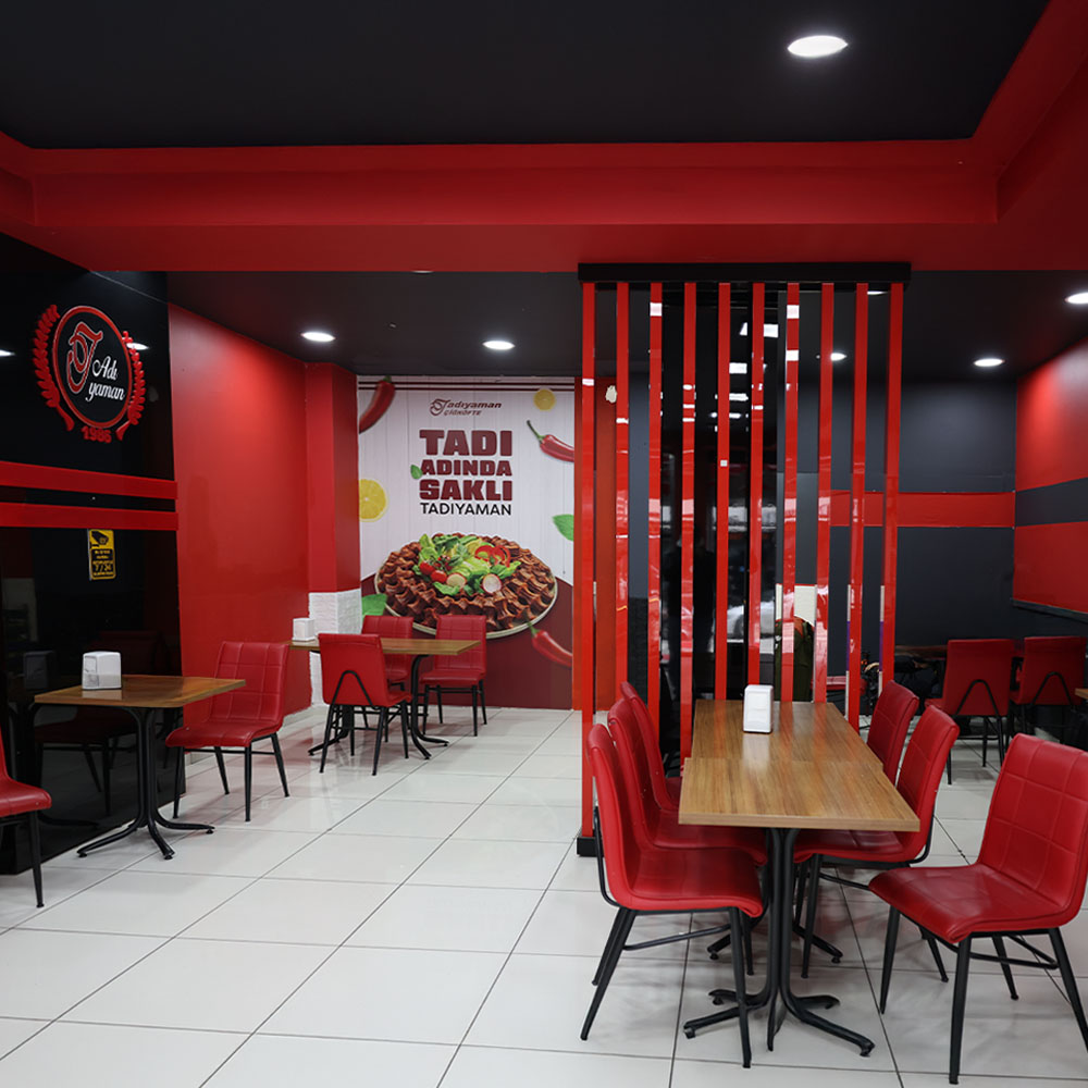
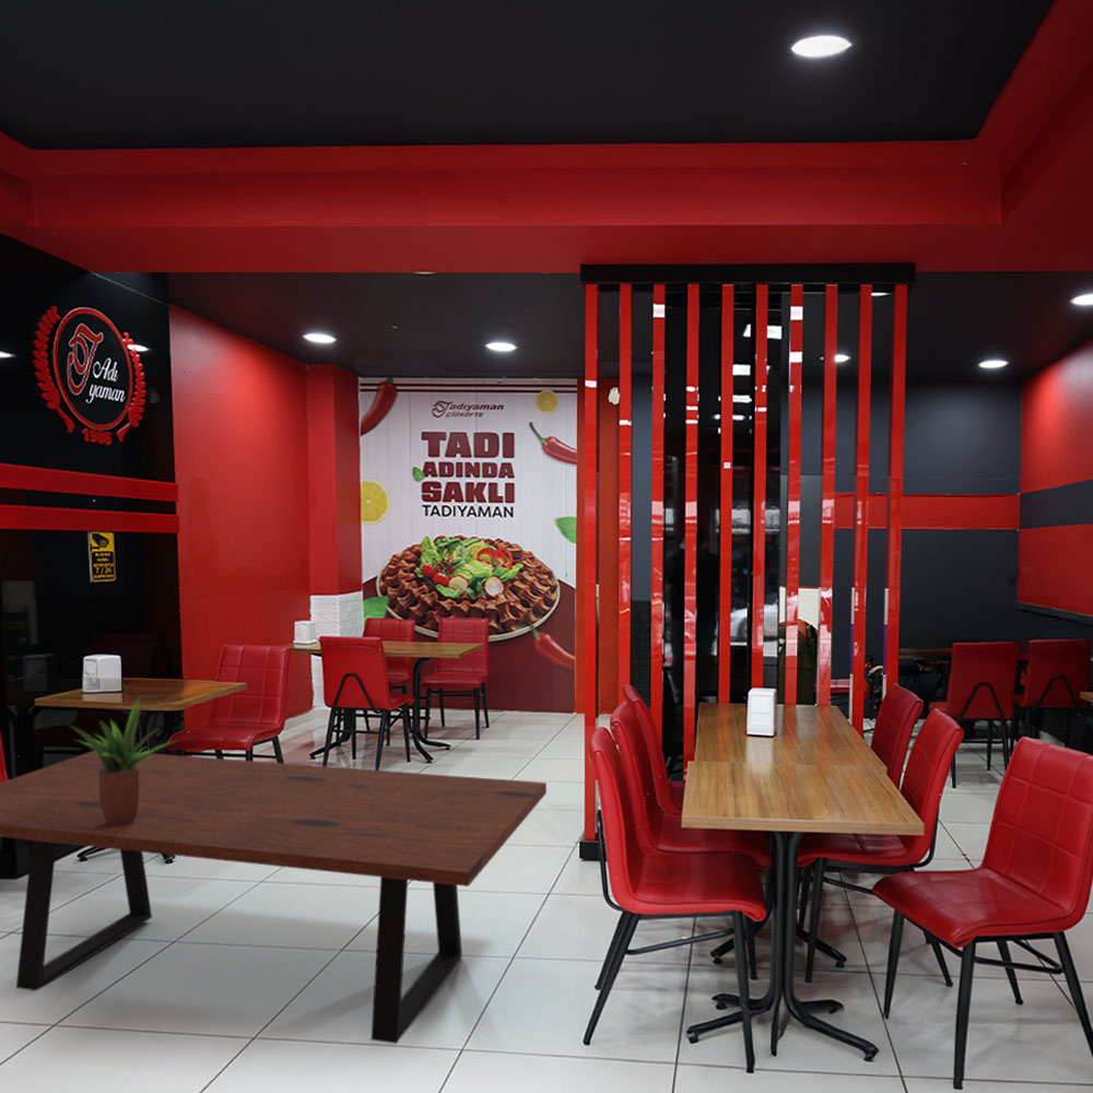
+ potted plant [66,695,180,827]
+ dining table [0,750,548,1045]
